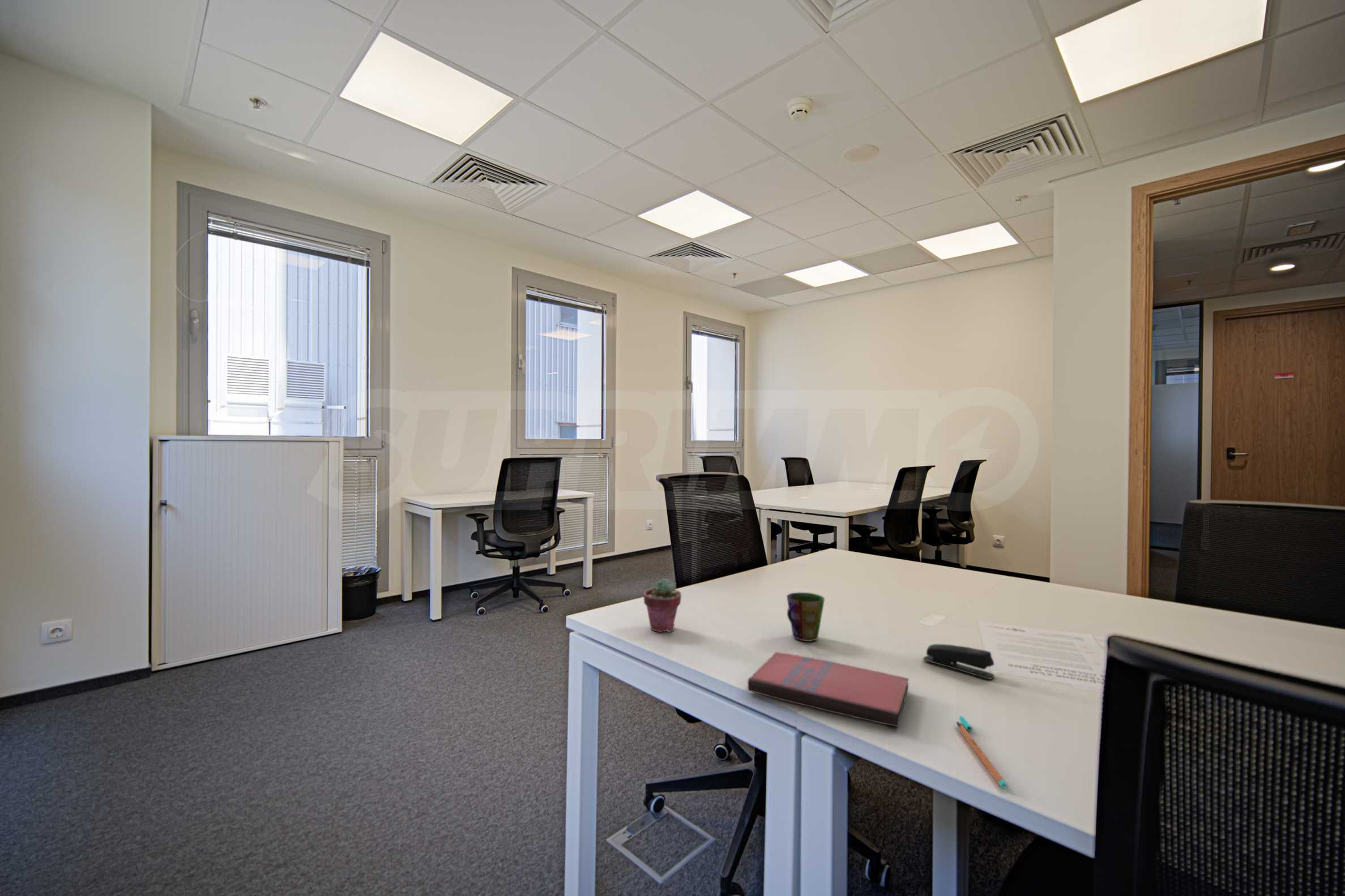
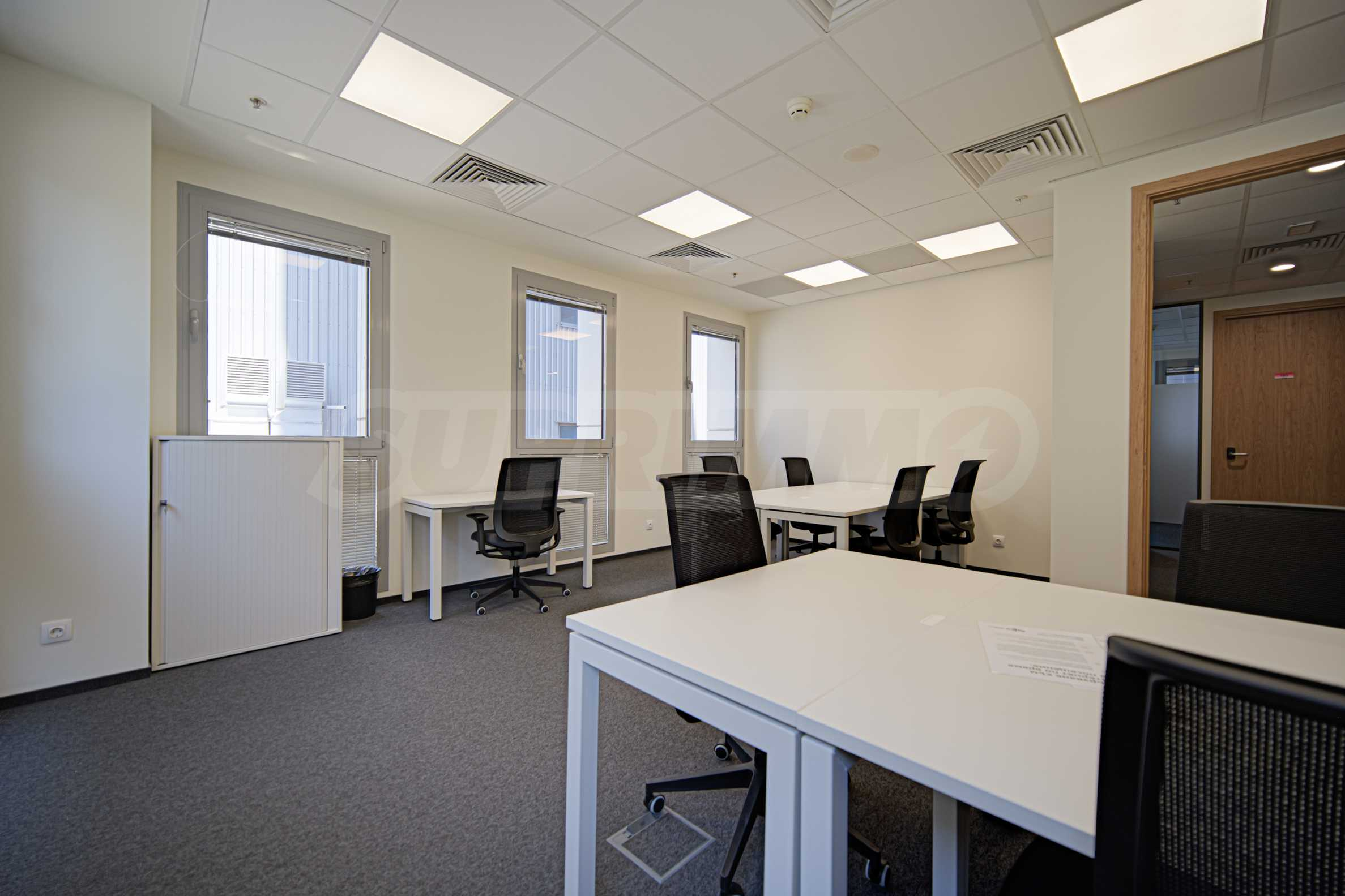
- paperback book [747,651,910,728]
- potted succulent [643,577,682,633]
- cup [786,592,825,642]
- pen [956,716,1007,789]
- stapler [923,644,995,680]
